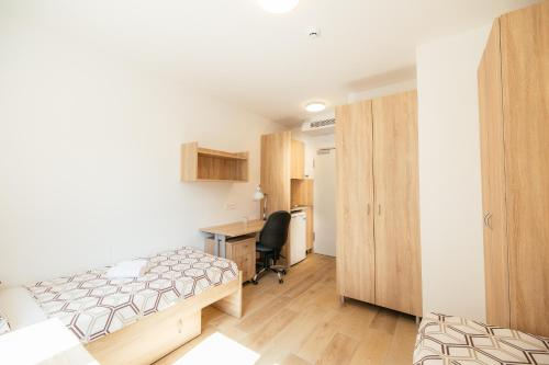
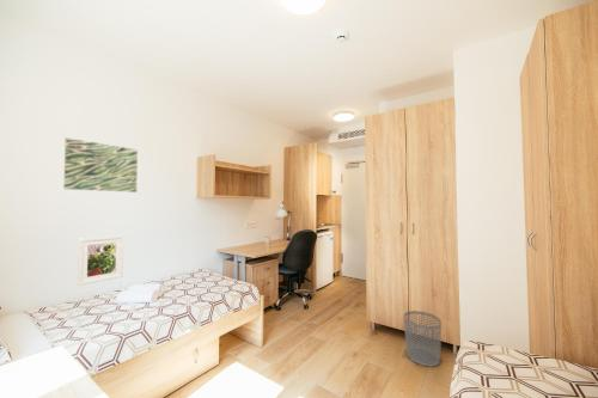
+ waste bin [403,310,443,368]
+ wall art [62,136,139,194]
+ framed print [77,234,126,287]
